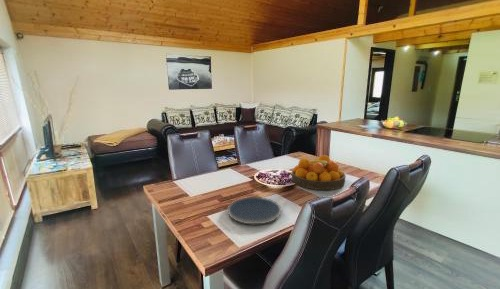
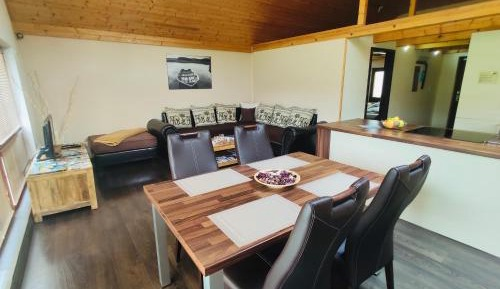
- fruit bowl [291,154,347,191]
- plate [227,196,282,225]
